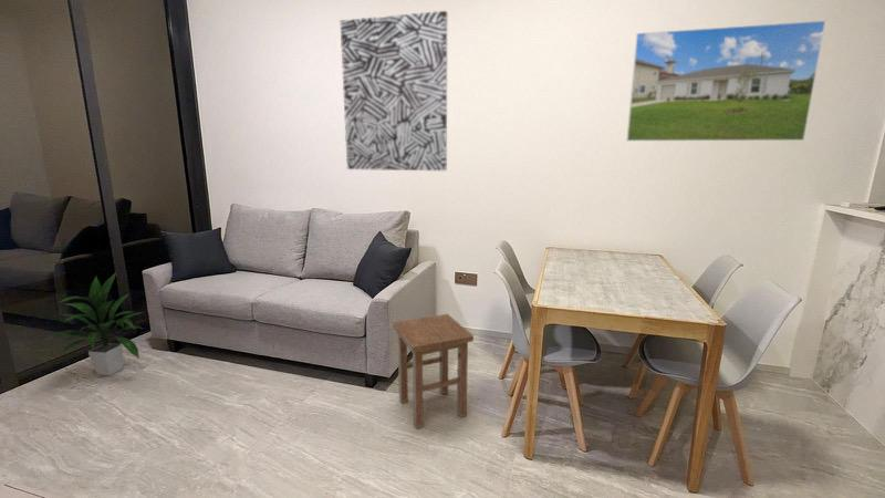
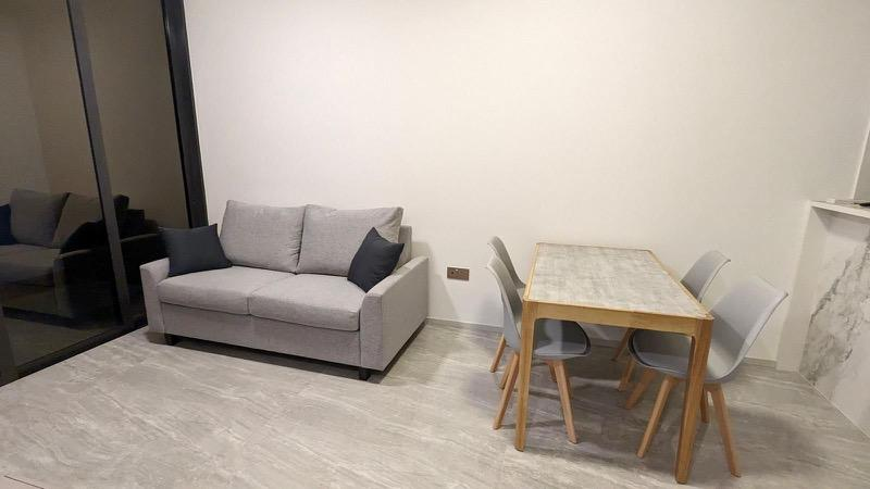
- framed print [625,20,826,143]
- stool [392,313,475,429]
- indoor plant [43,271,145,377]
- wall art [340,10,448,172]
